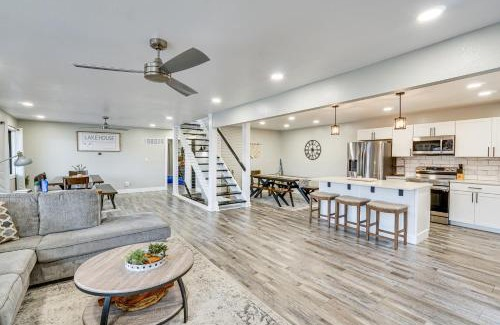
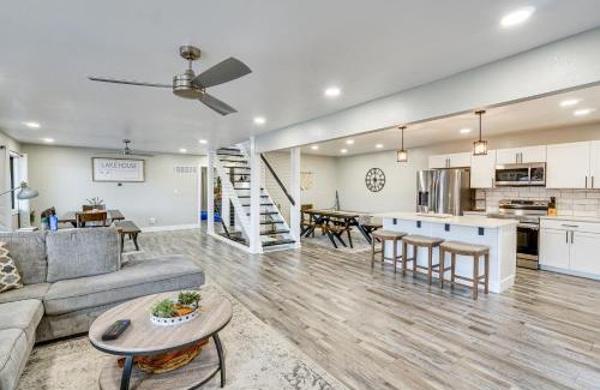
+ remote control [101,318,132,341]
